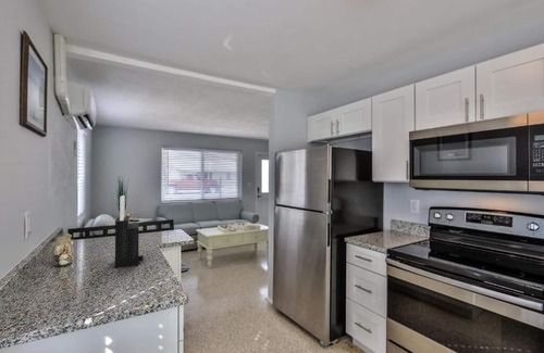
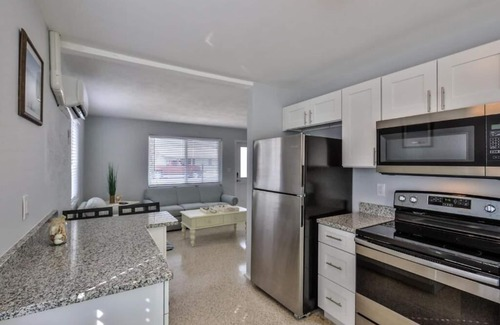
- knife block [114,194,145,269]
